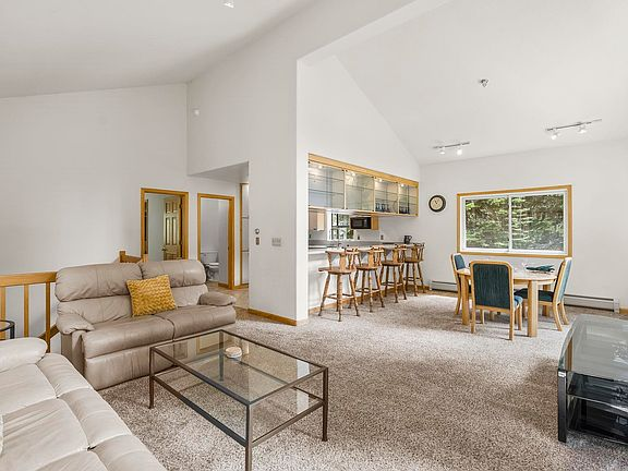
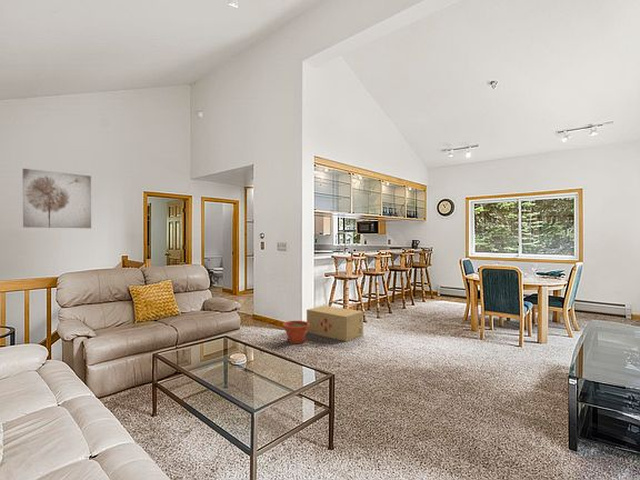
+ plant pot [282,320,310,344]
+ wall art [22,168,92,230]
+ cardboard box [306,304,364,342]
